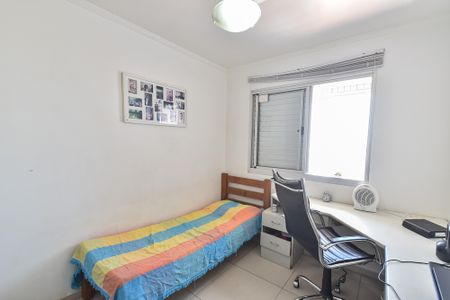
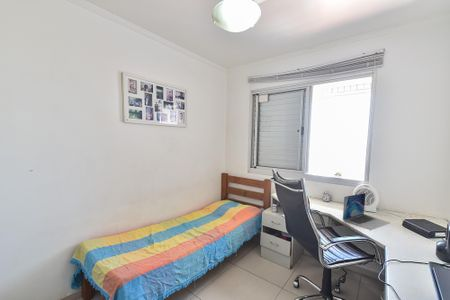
+ laptop [342,192,391,231]
